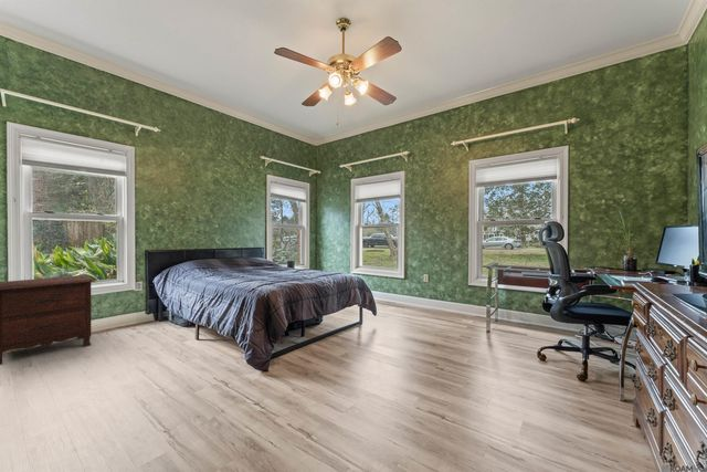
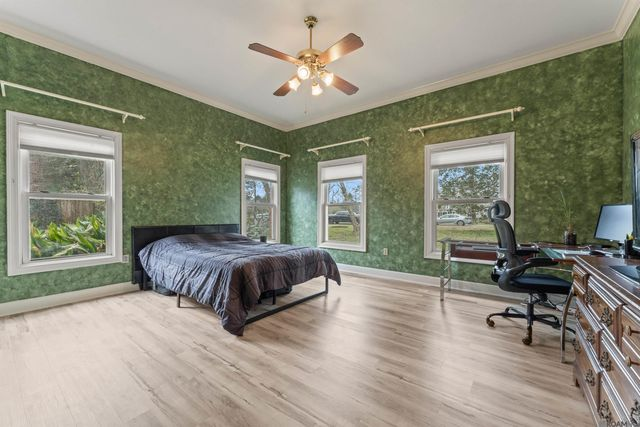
- nightstand [0,274,96,366]
